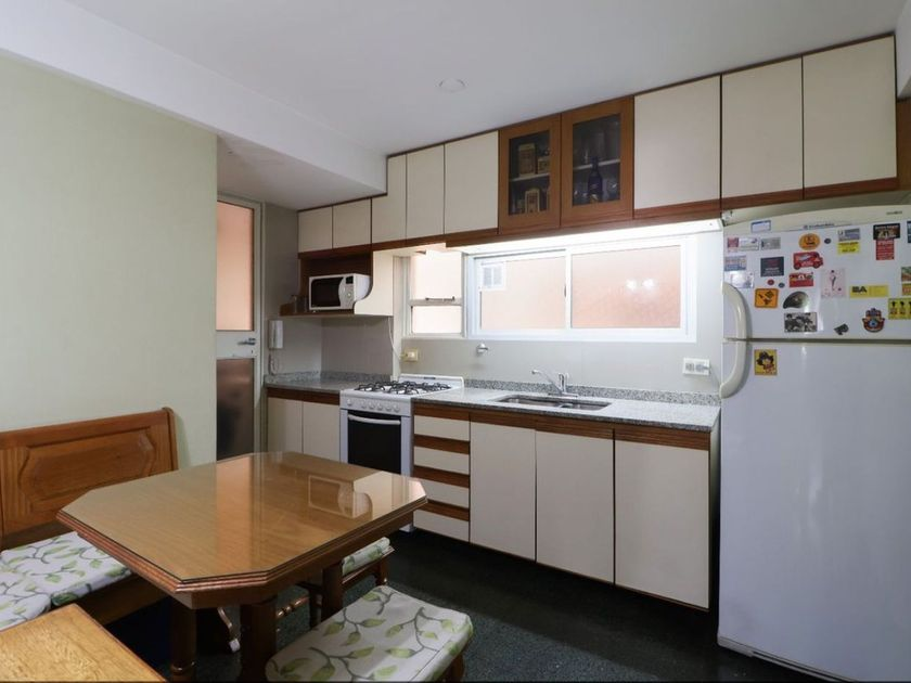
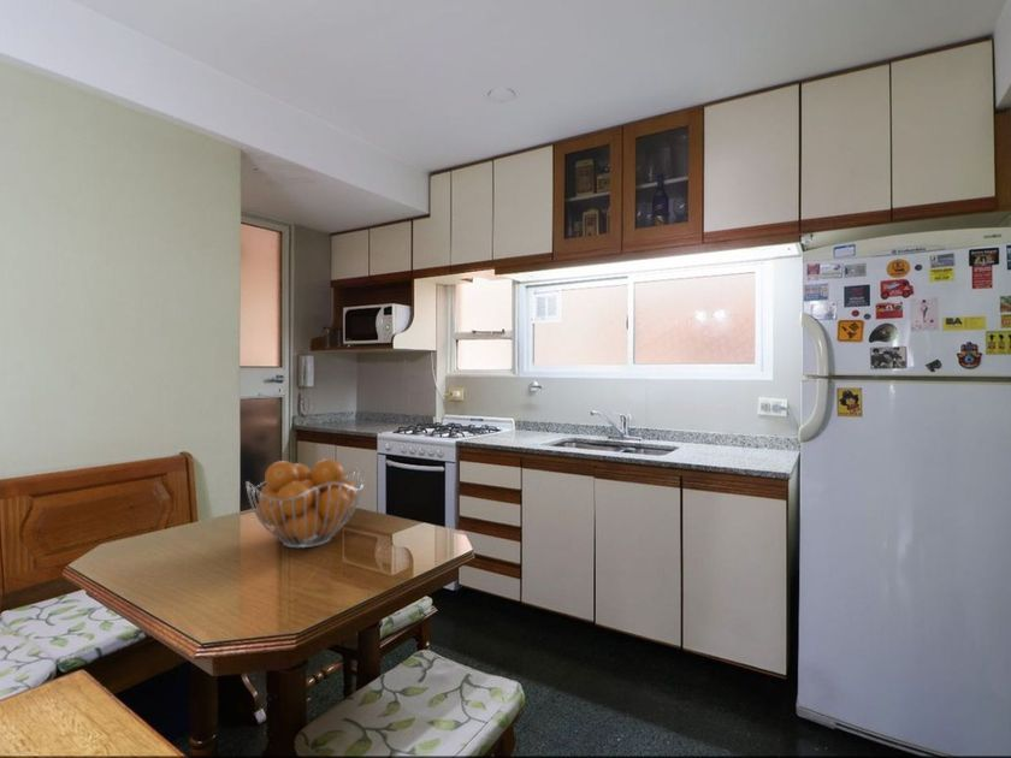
+ fruit basket [244,457,366,549]
